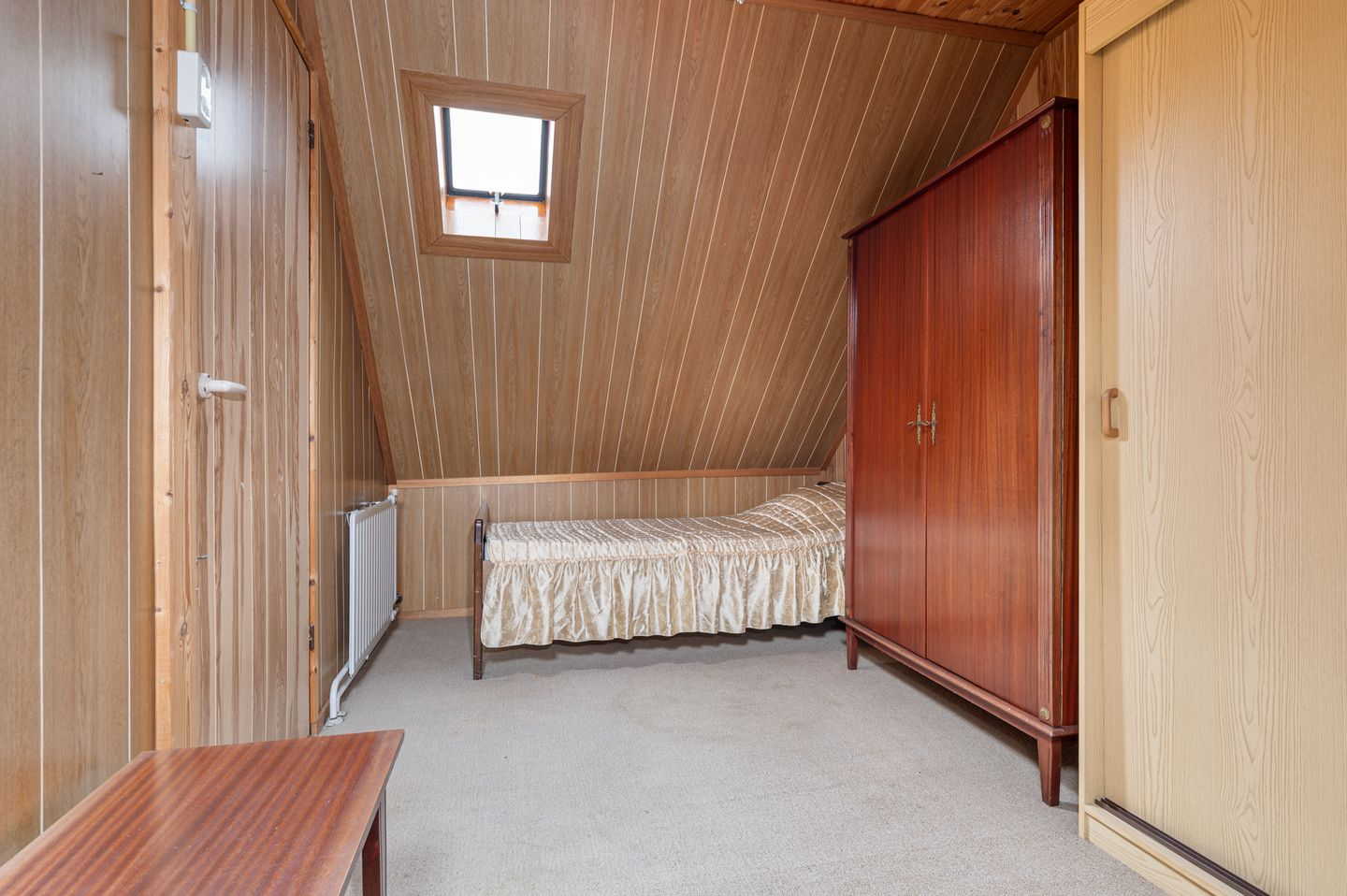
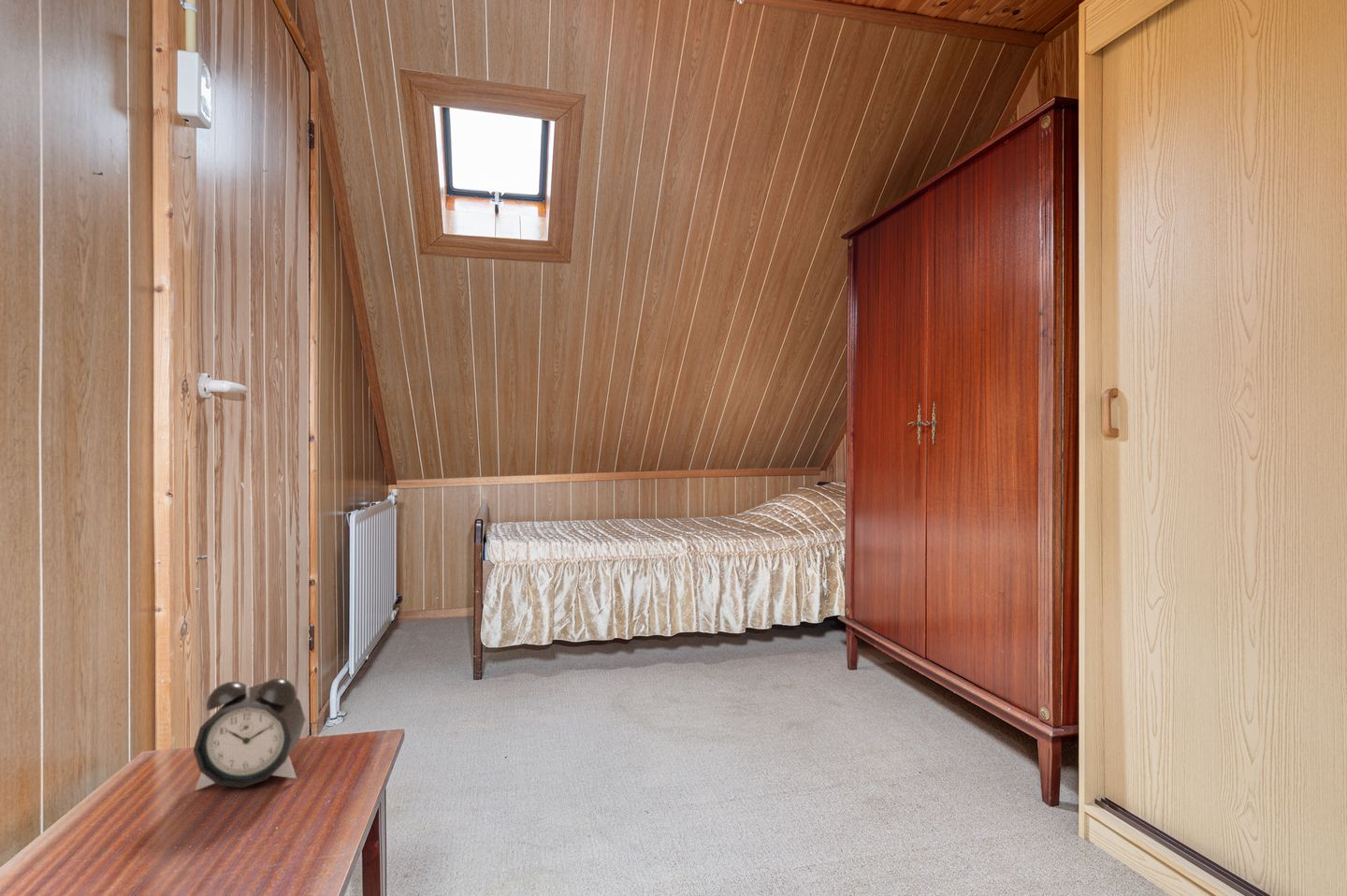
+ alarm clock [193,677,306,792]
